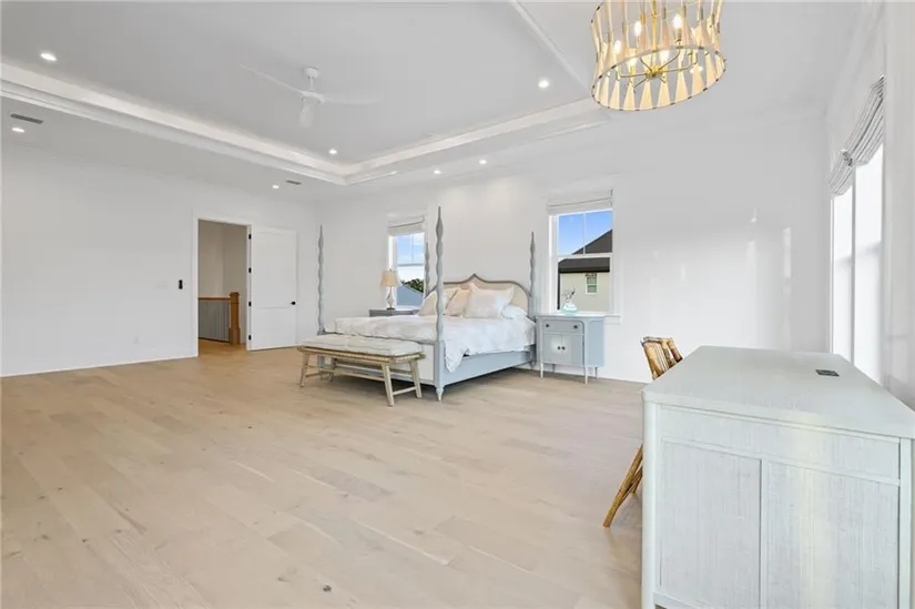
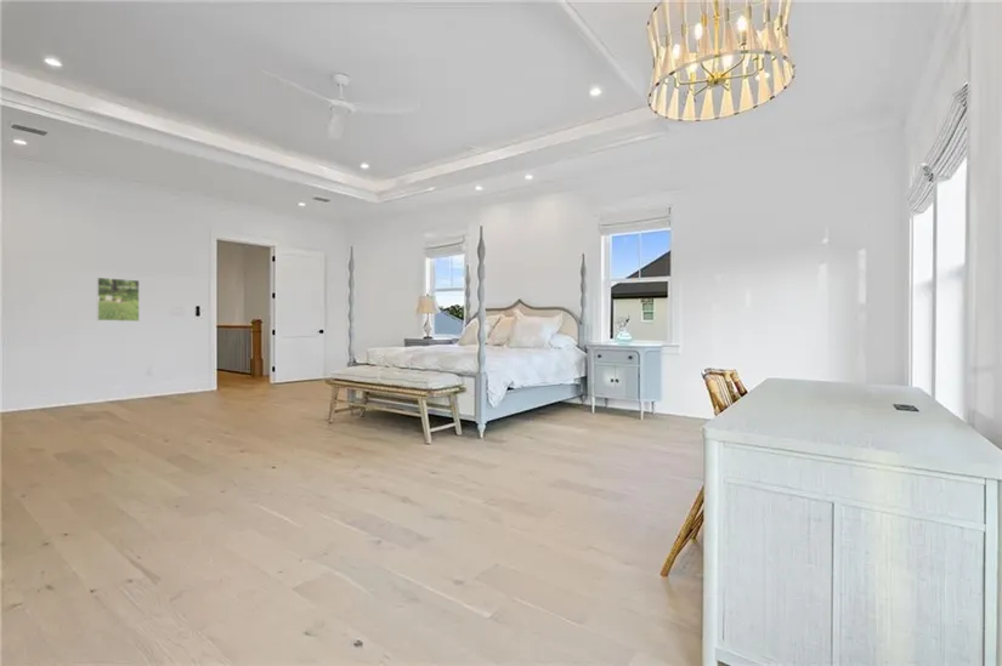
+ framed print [96,277,141,323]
